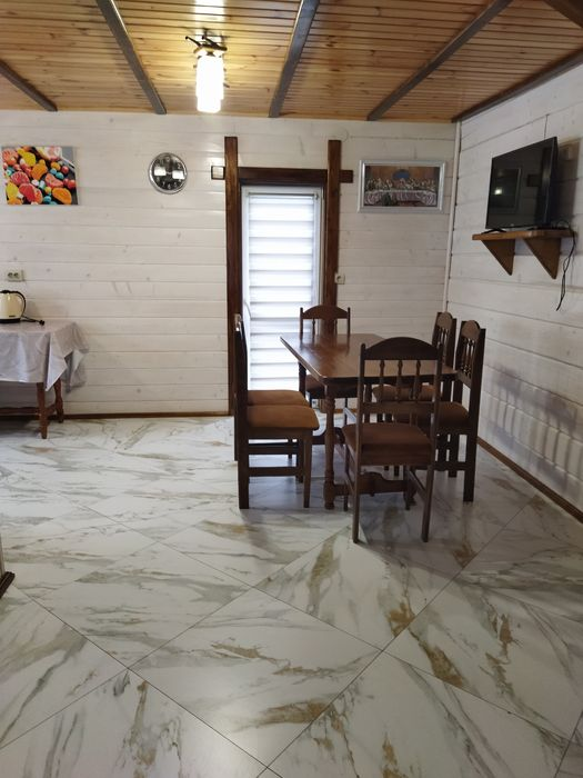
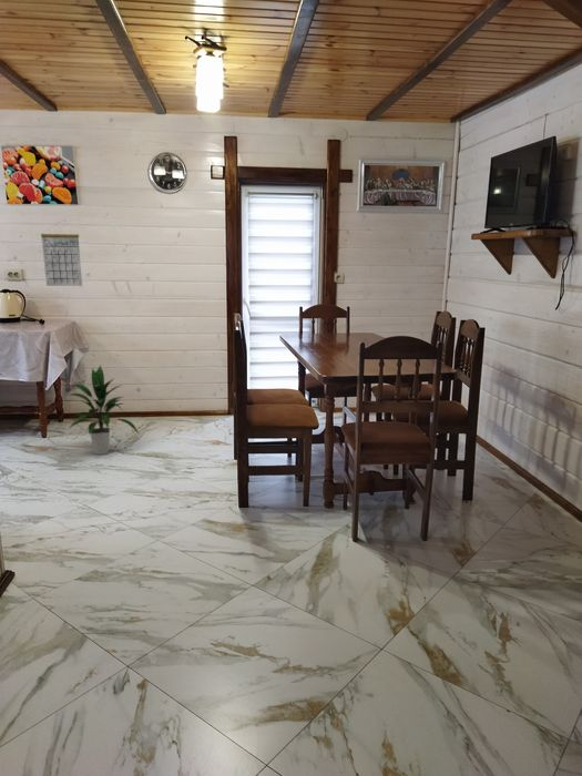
+ calendar [40,222,83,287]
+ indoor plant [63,364,140,456]
